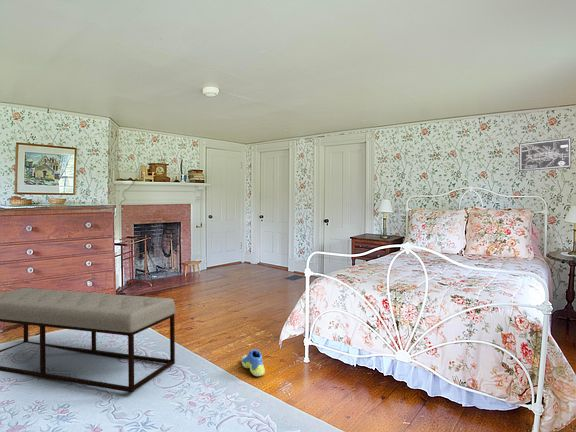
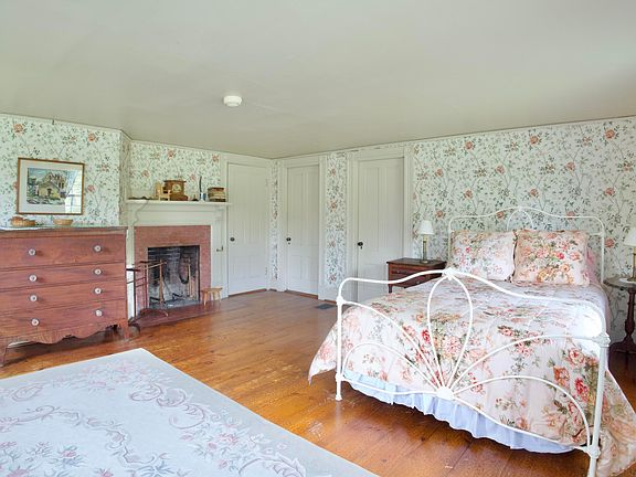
- sneaker [241,349,266,377]
- bench [0,287,177,394]
- wall art [518,137,572,172]
